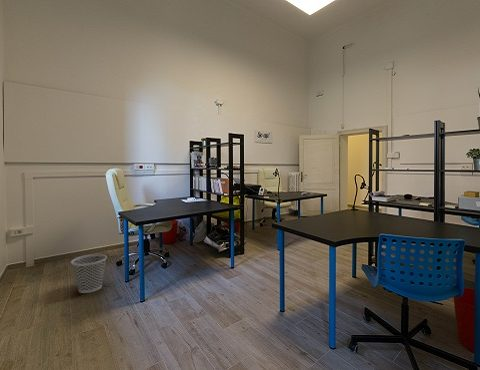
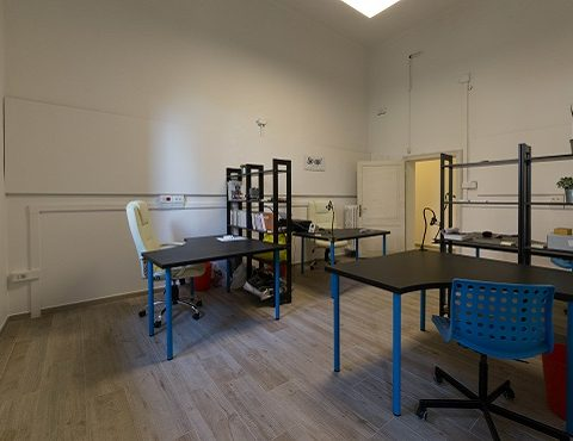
- wastebasket [70,253,108,294]
